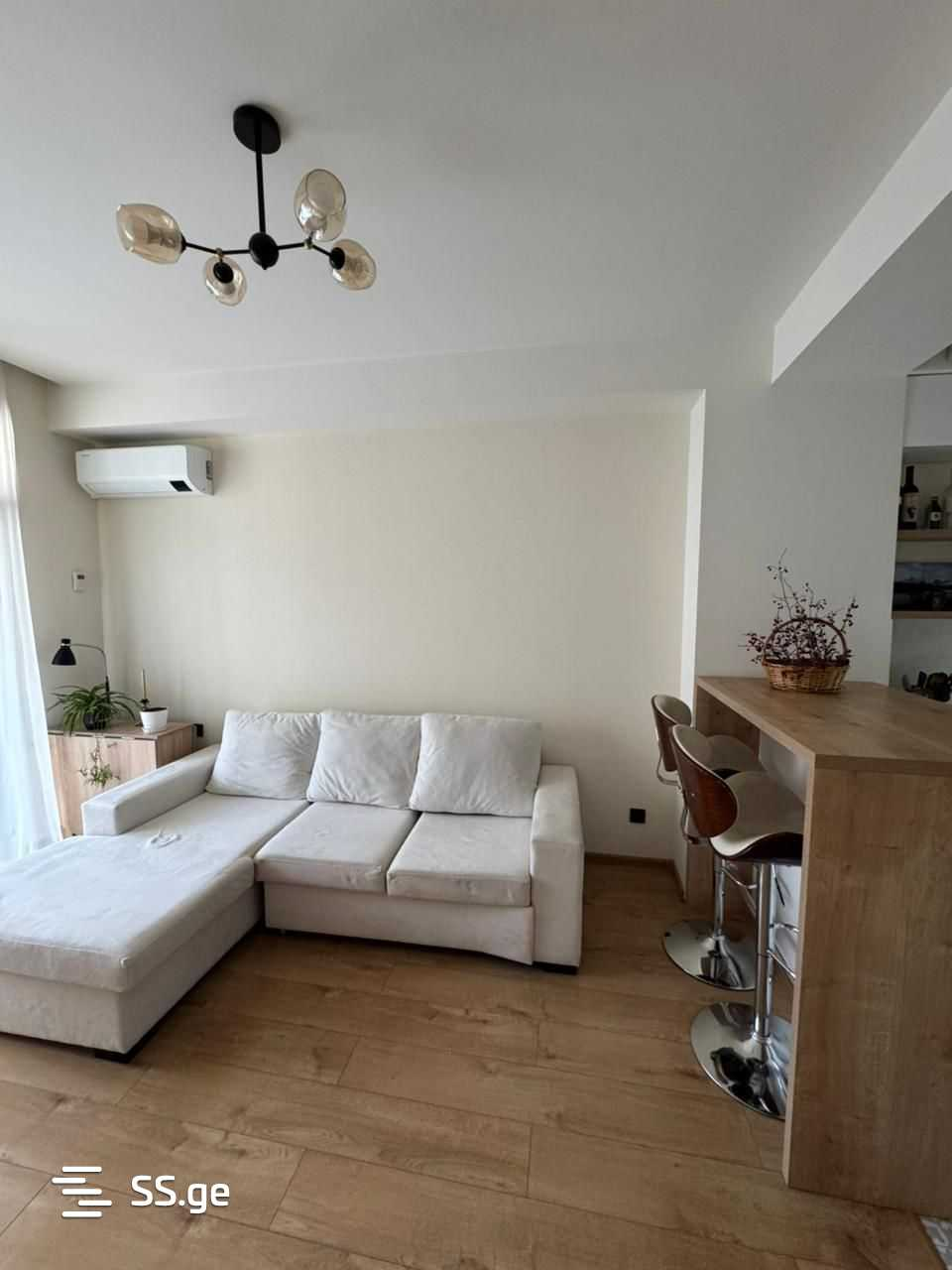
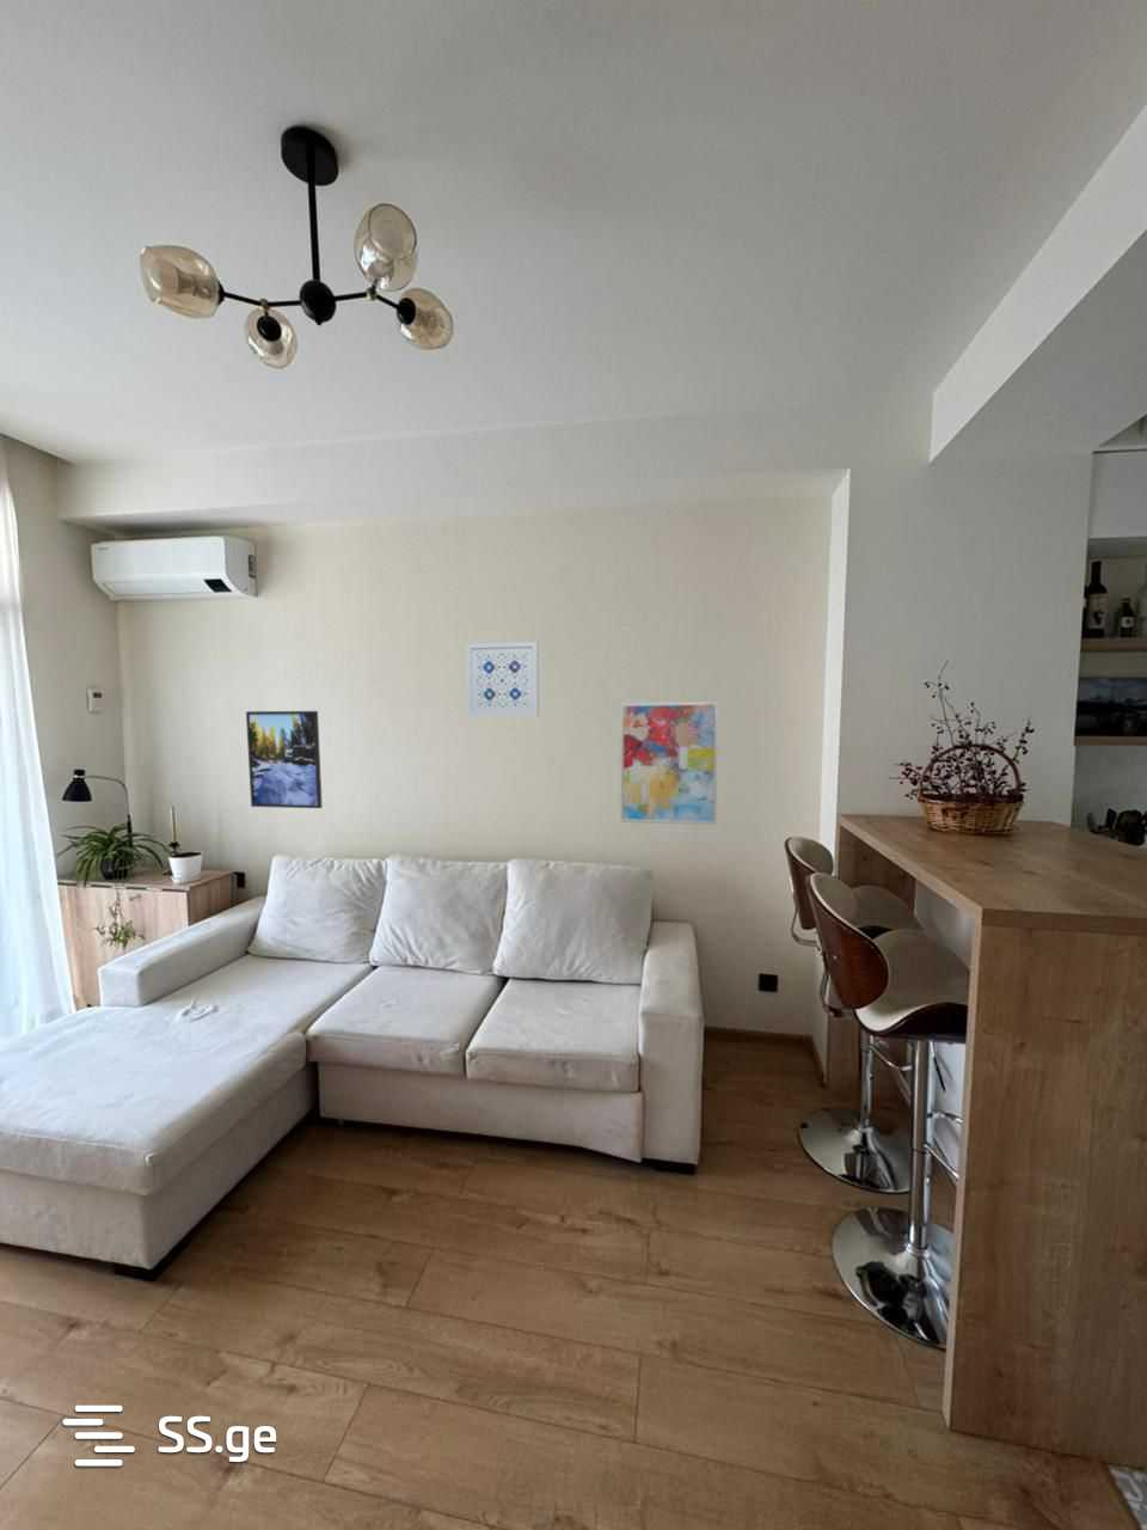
+ wall art [465,641,540,718]
+ wall art [620,700,719,826]
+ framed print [245,710,324,810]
